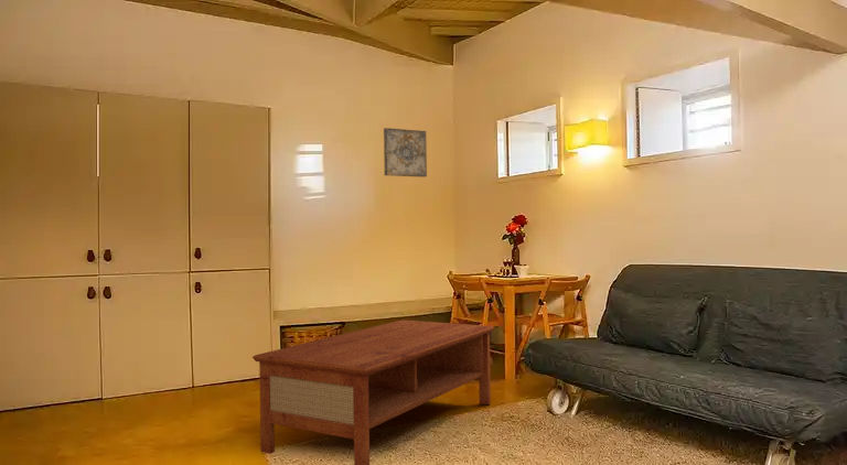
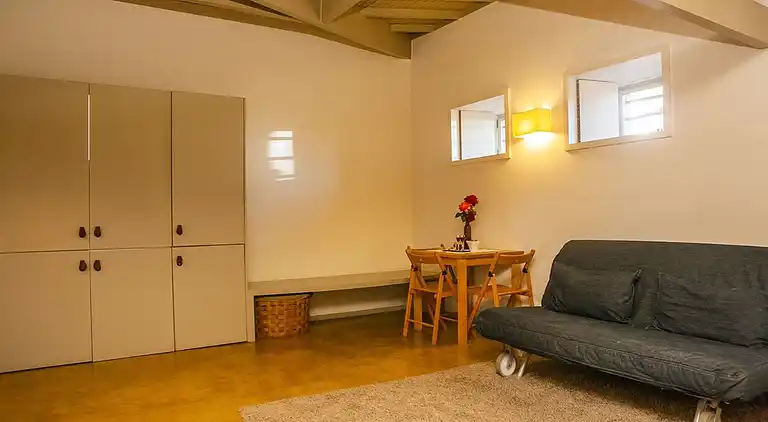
- wall art [383,127,428,179]
- coffee table [251,318,495,465]
